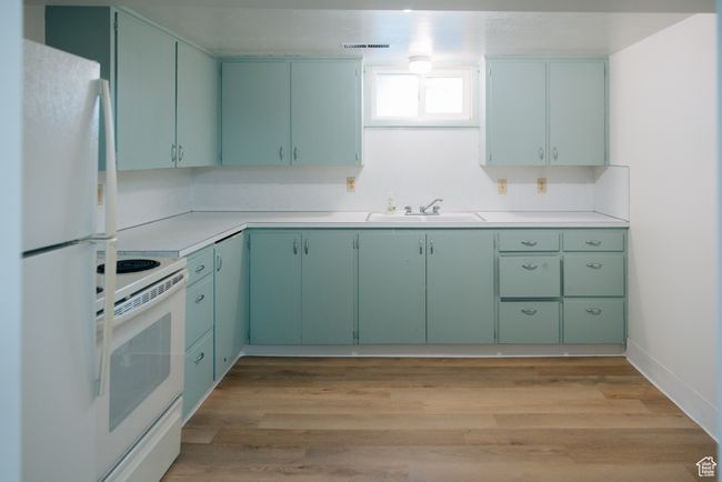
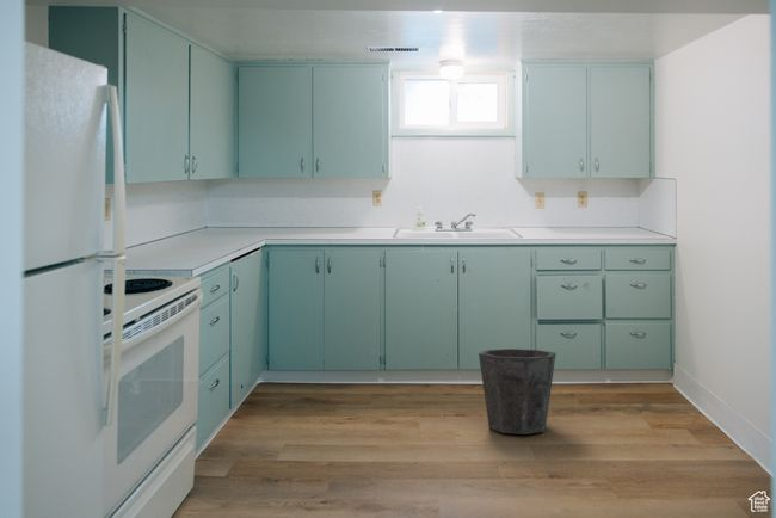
+ waste bin [478,347,558,436]
